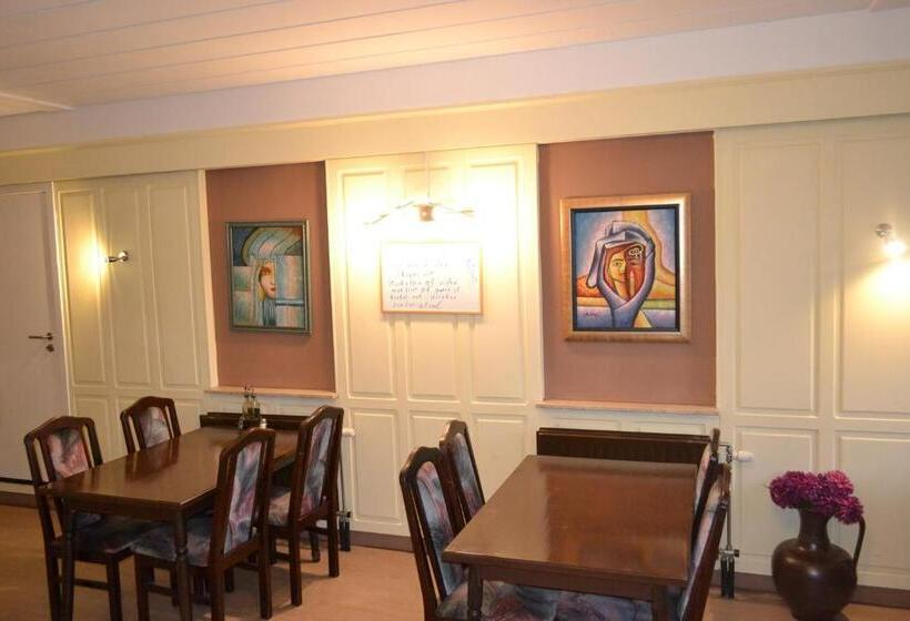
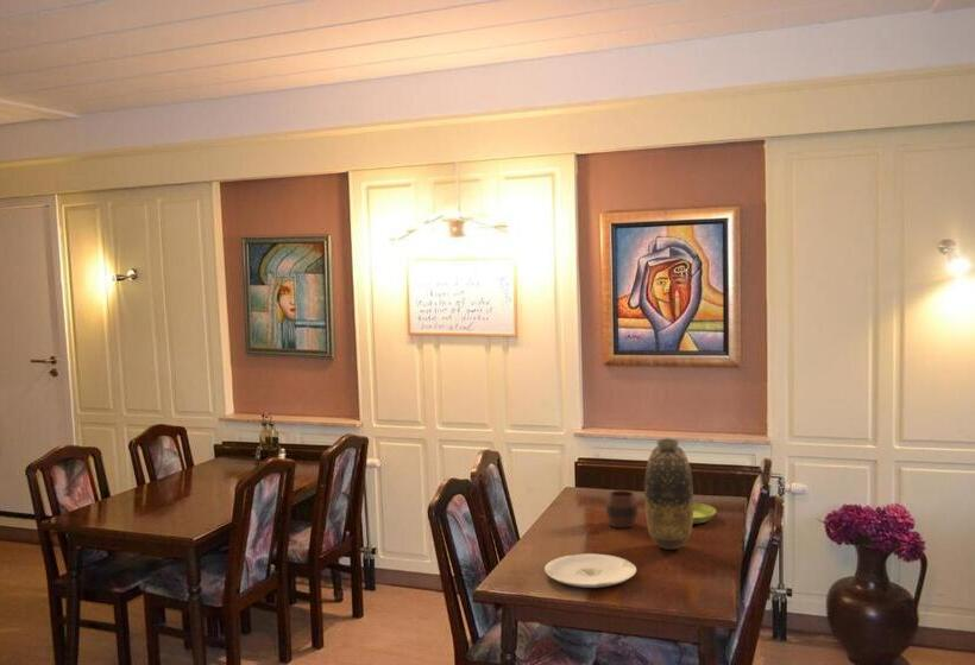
+ vase [643,437,694,550]
+ cup [605,489,639,530]
+ plate [543,552,637,589]
+ saucer [692,501,717,525]
